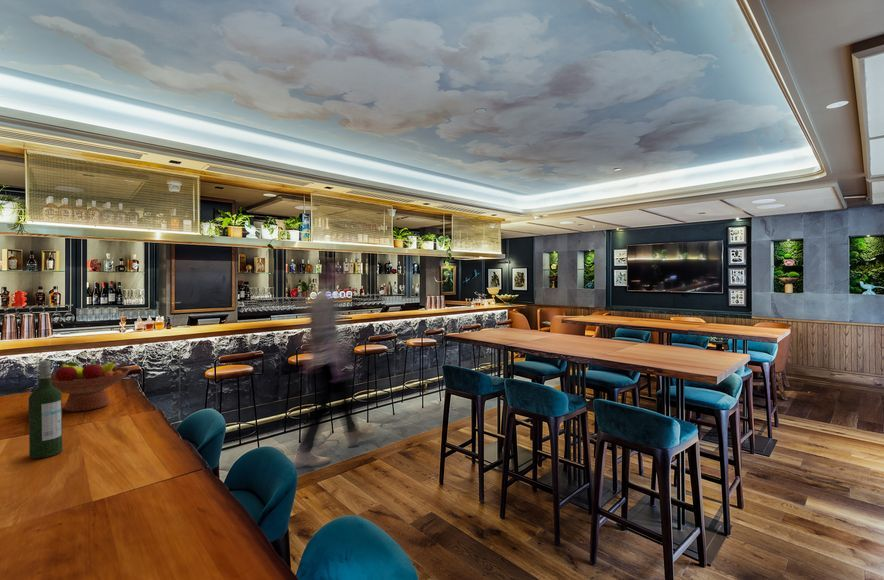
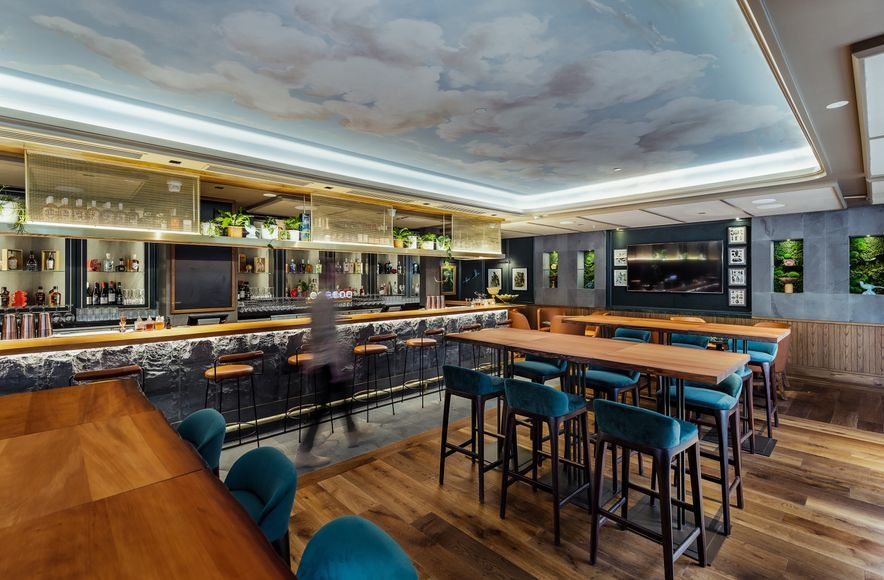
- fruit bowl [51,359,132,413]
- wine bottle [28,360,64,460]
